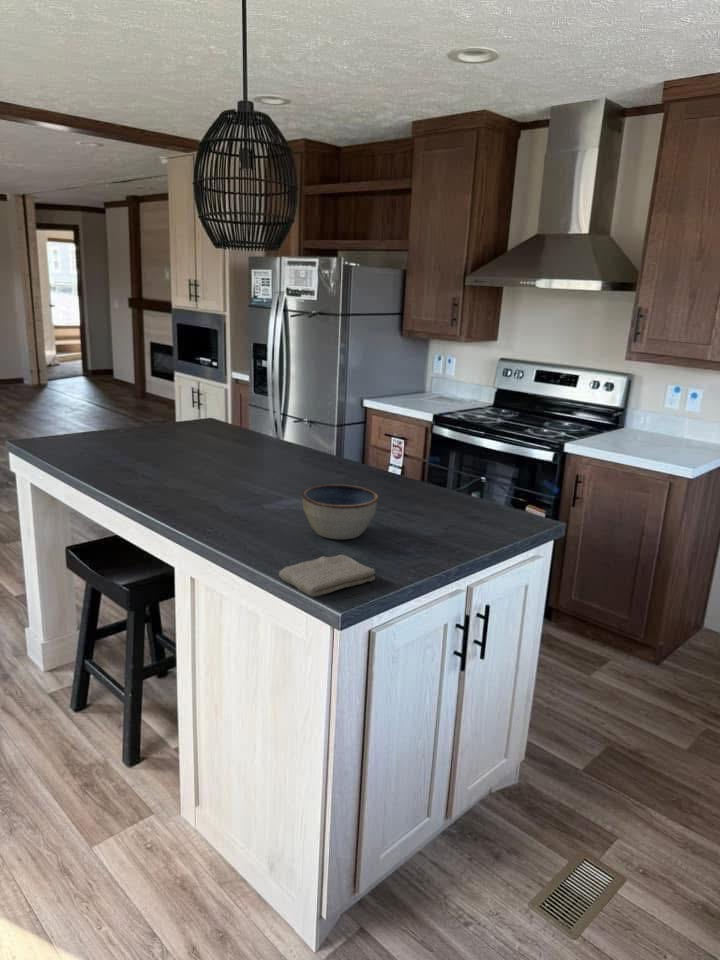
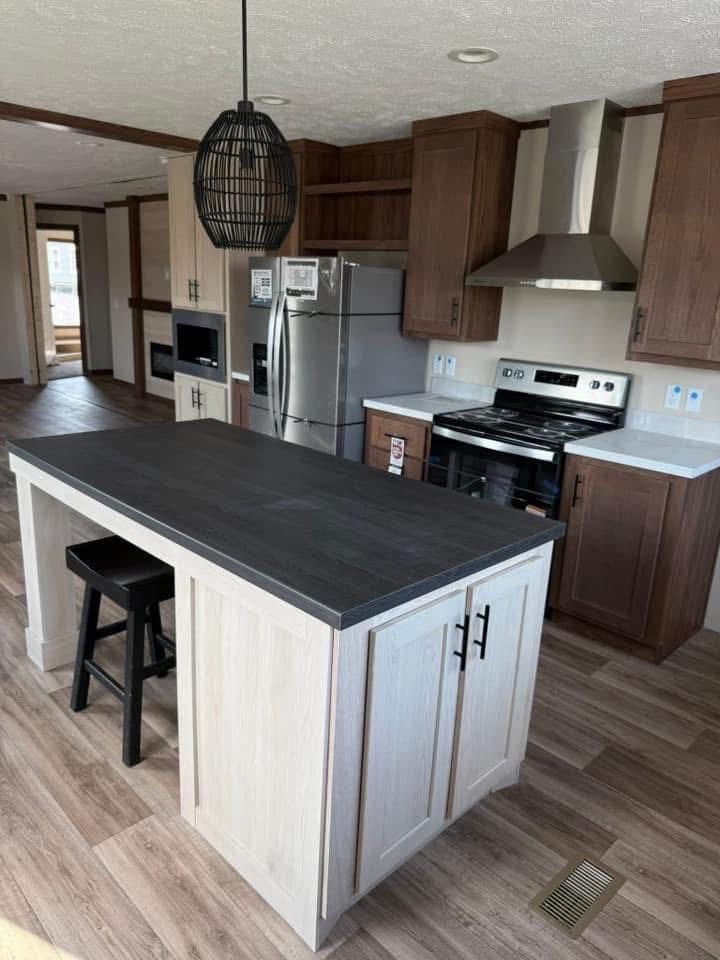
- bowl [301,483,379,540]
- washcloth [278,554,376,598]
